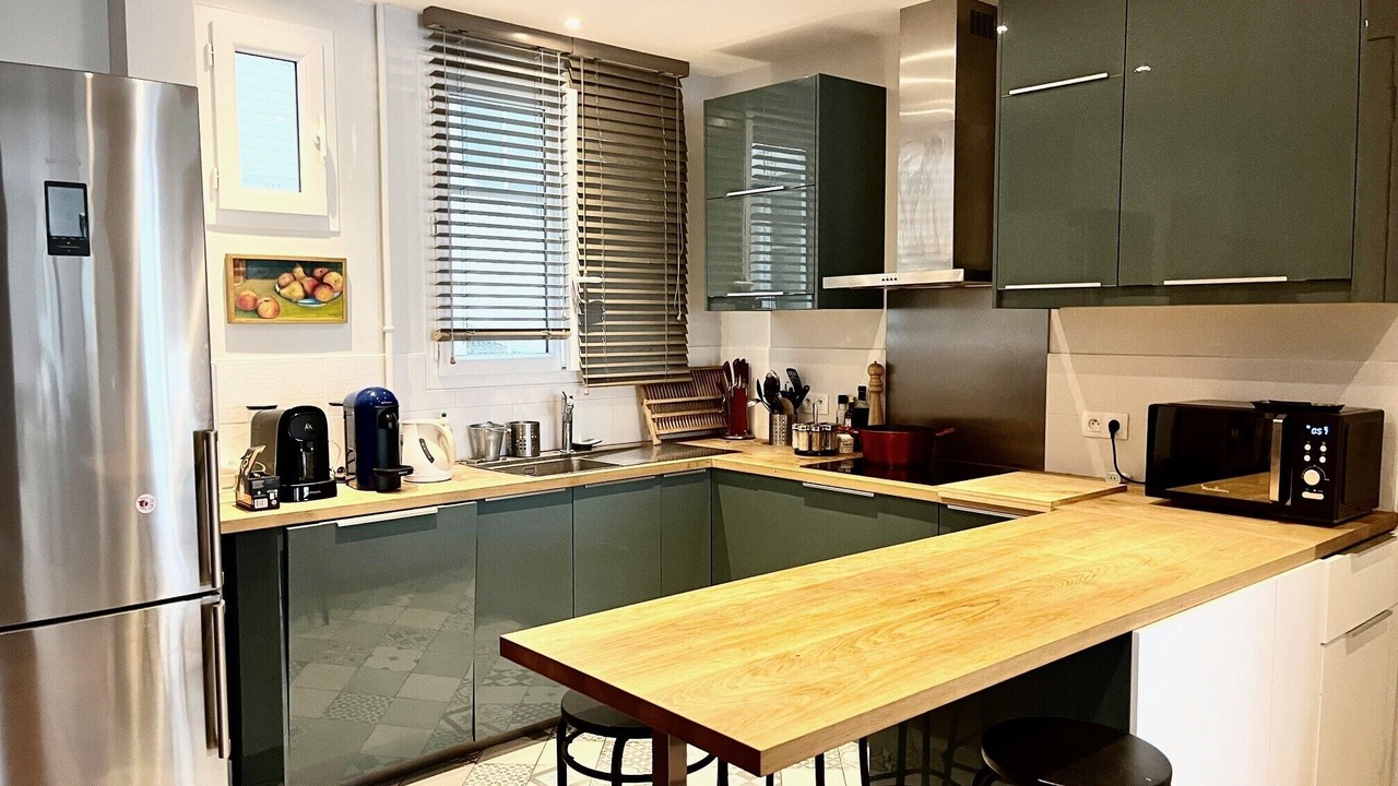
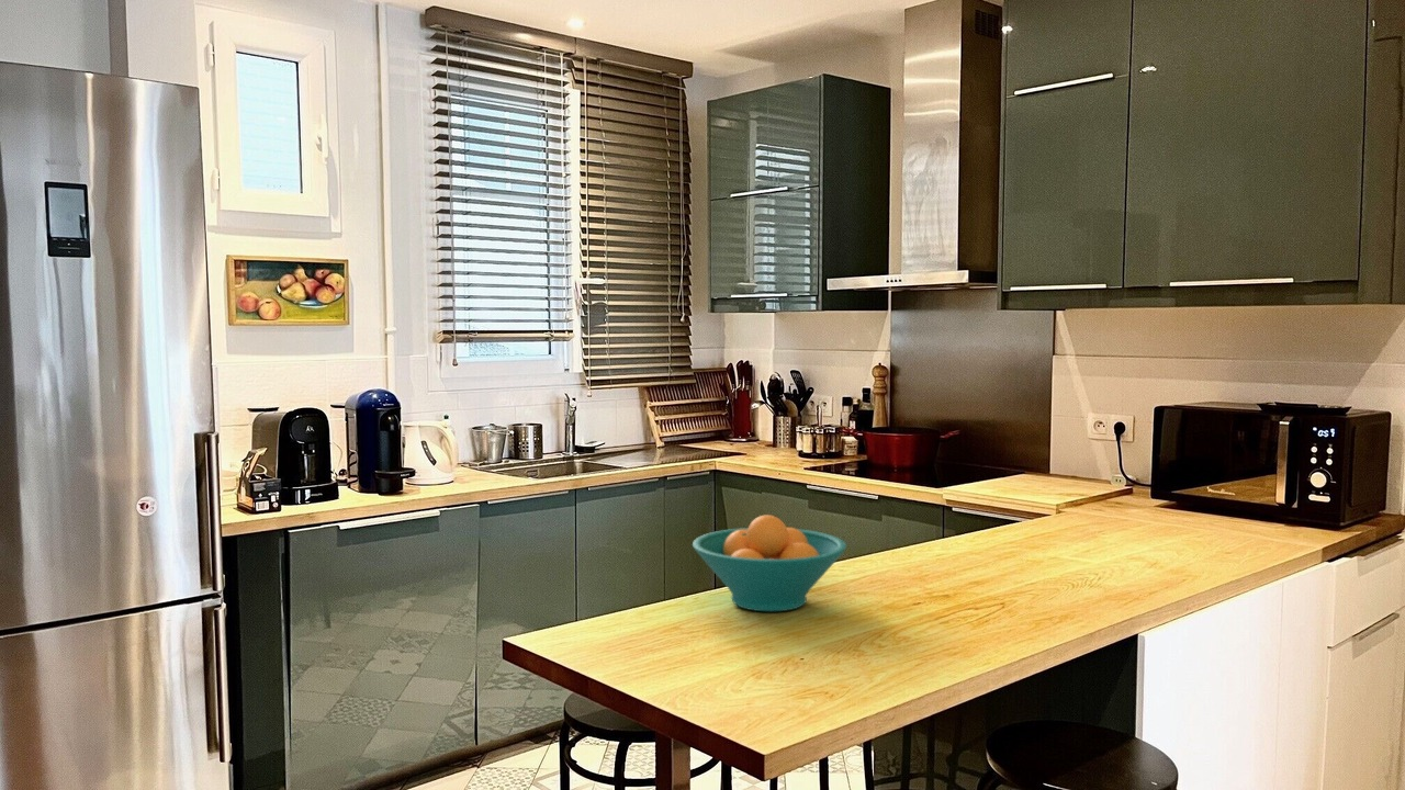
+ fruit bowl [692,514,847,612]
